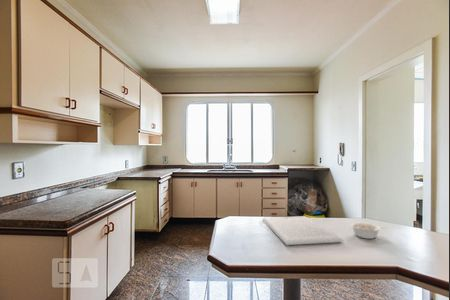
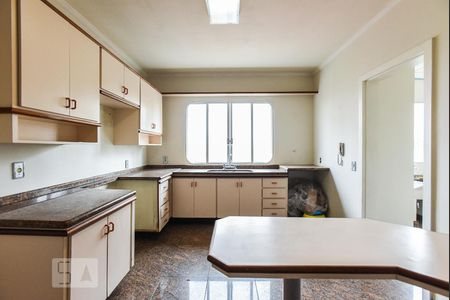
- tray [262,215,344,246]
- legume [349,222,389,240]
